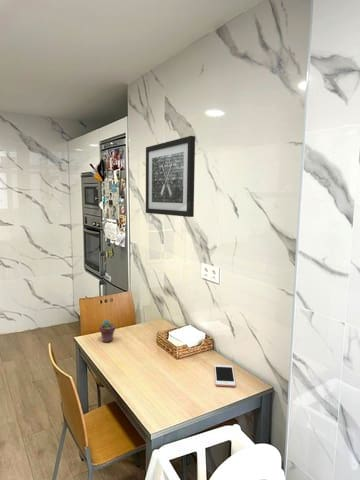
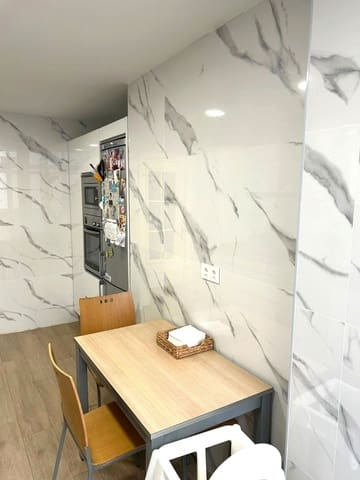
- wall art [145,135,196,218]
- potted succulent [98,319,116,344]
- cell phone [214,364,237,388]
